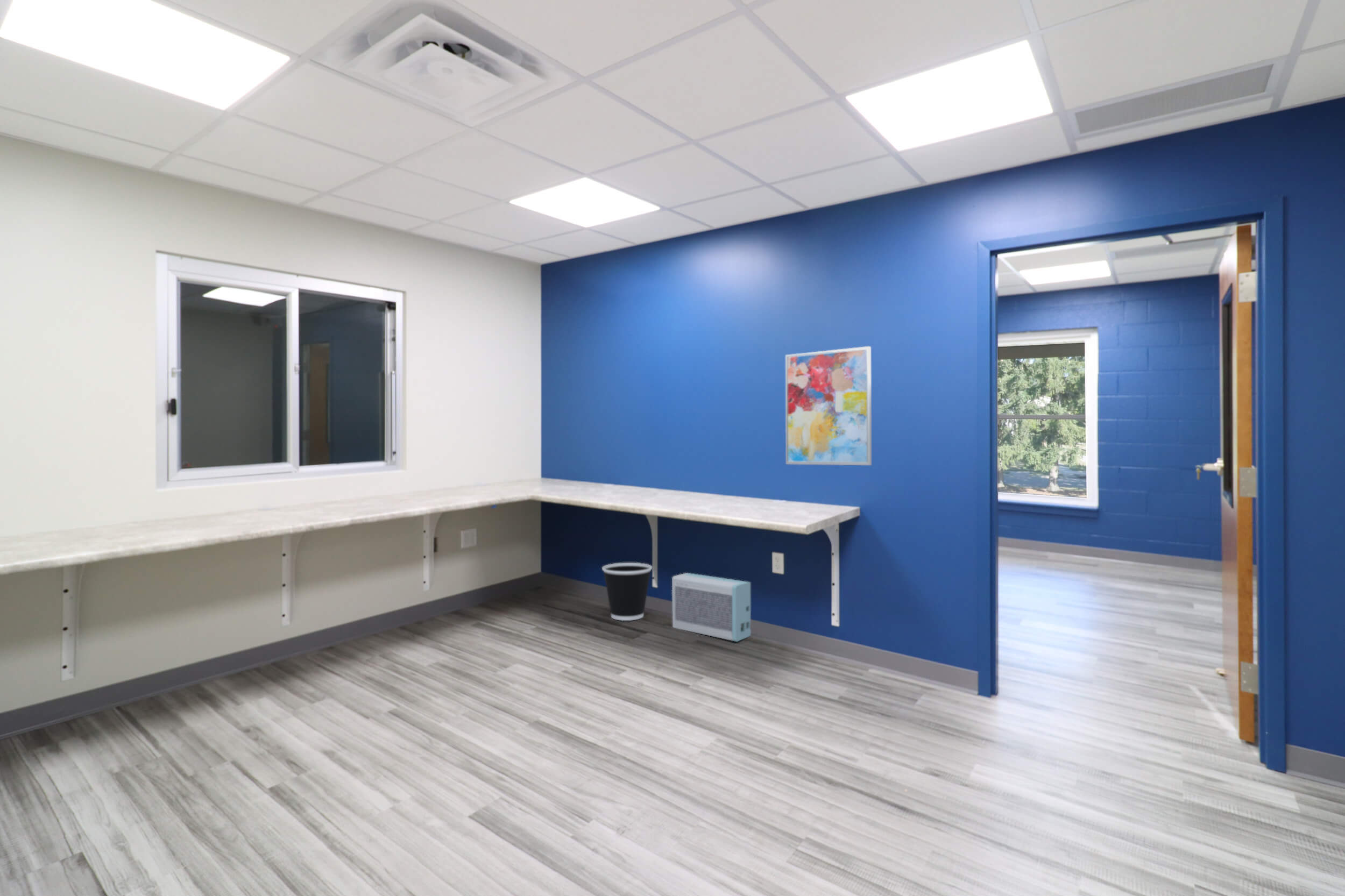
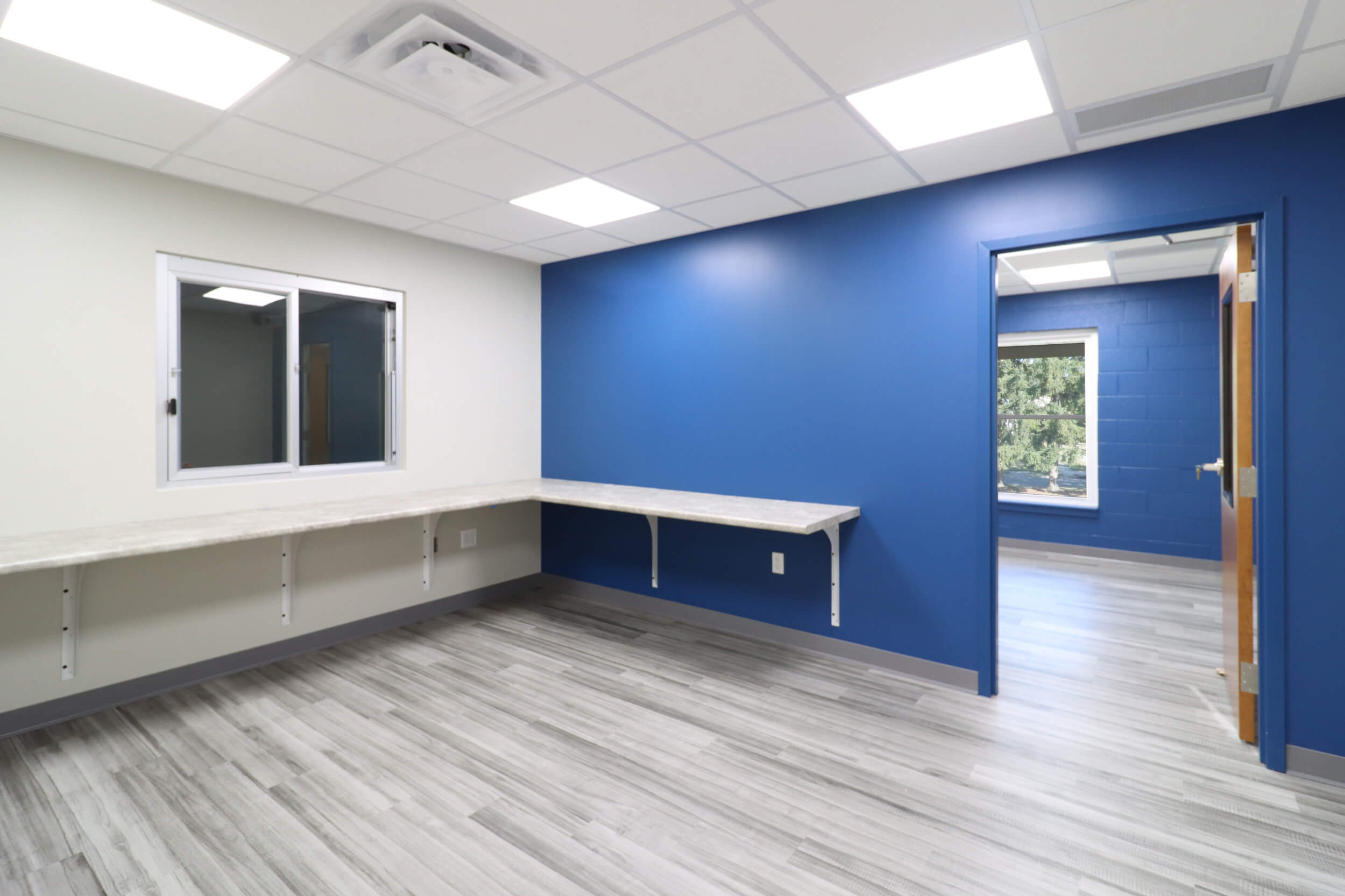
- wall art [785,346,872,466]
- wastebasket [601,562,653,621]
- air purifier [671,572,752,642]
